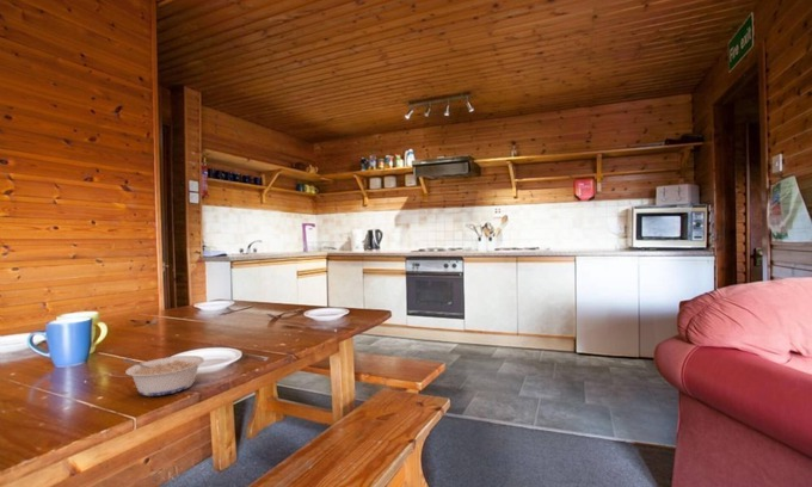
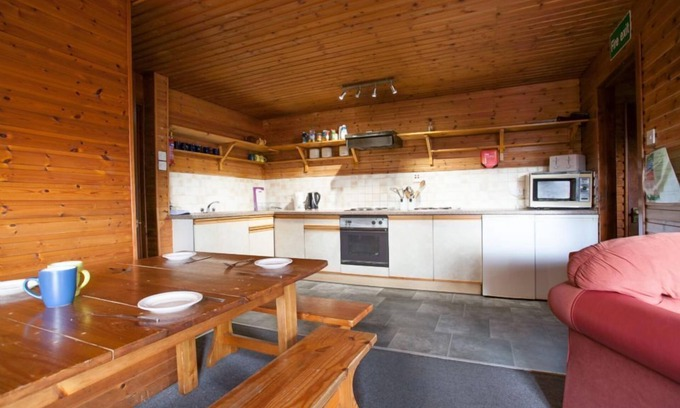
- legume [122,355,205,397]
